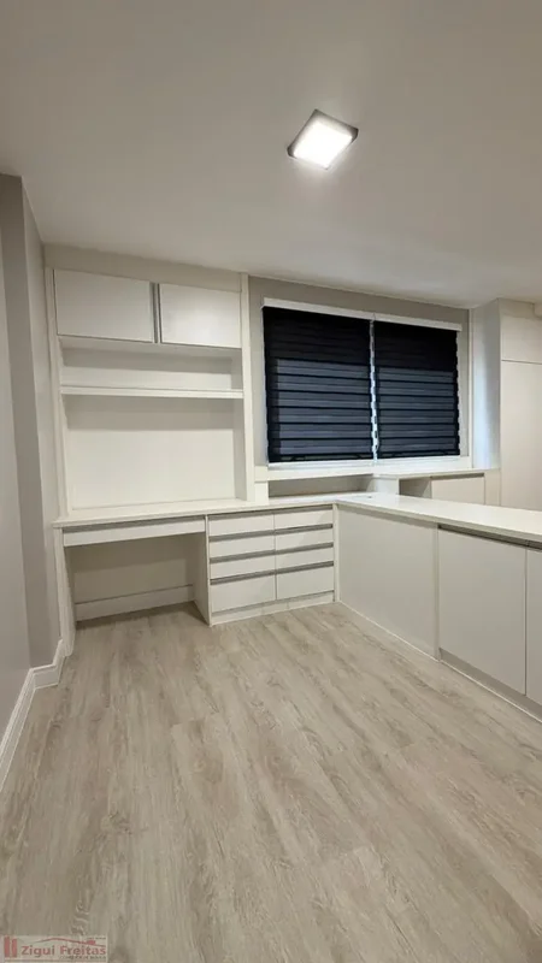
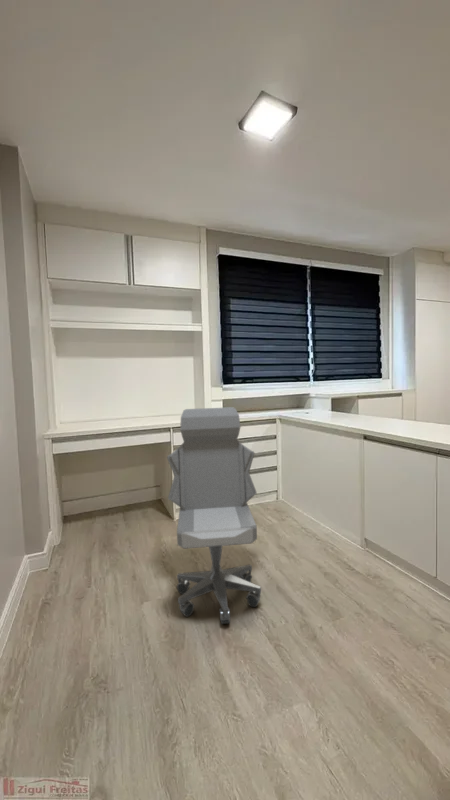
+ office chair [166,406,262,625]
